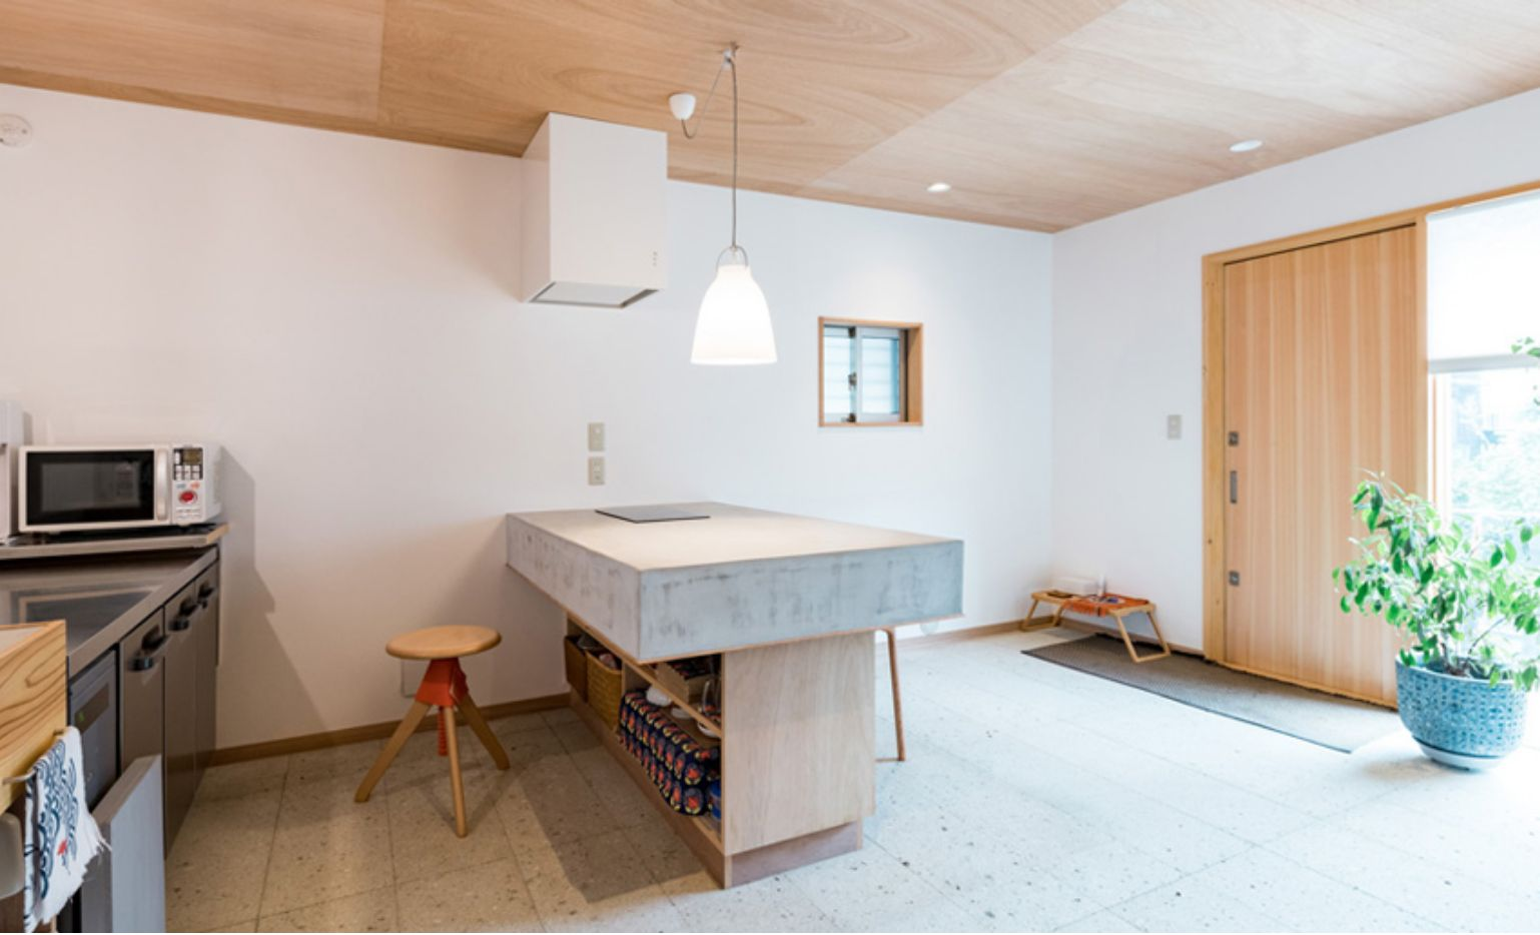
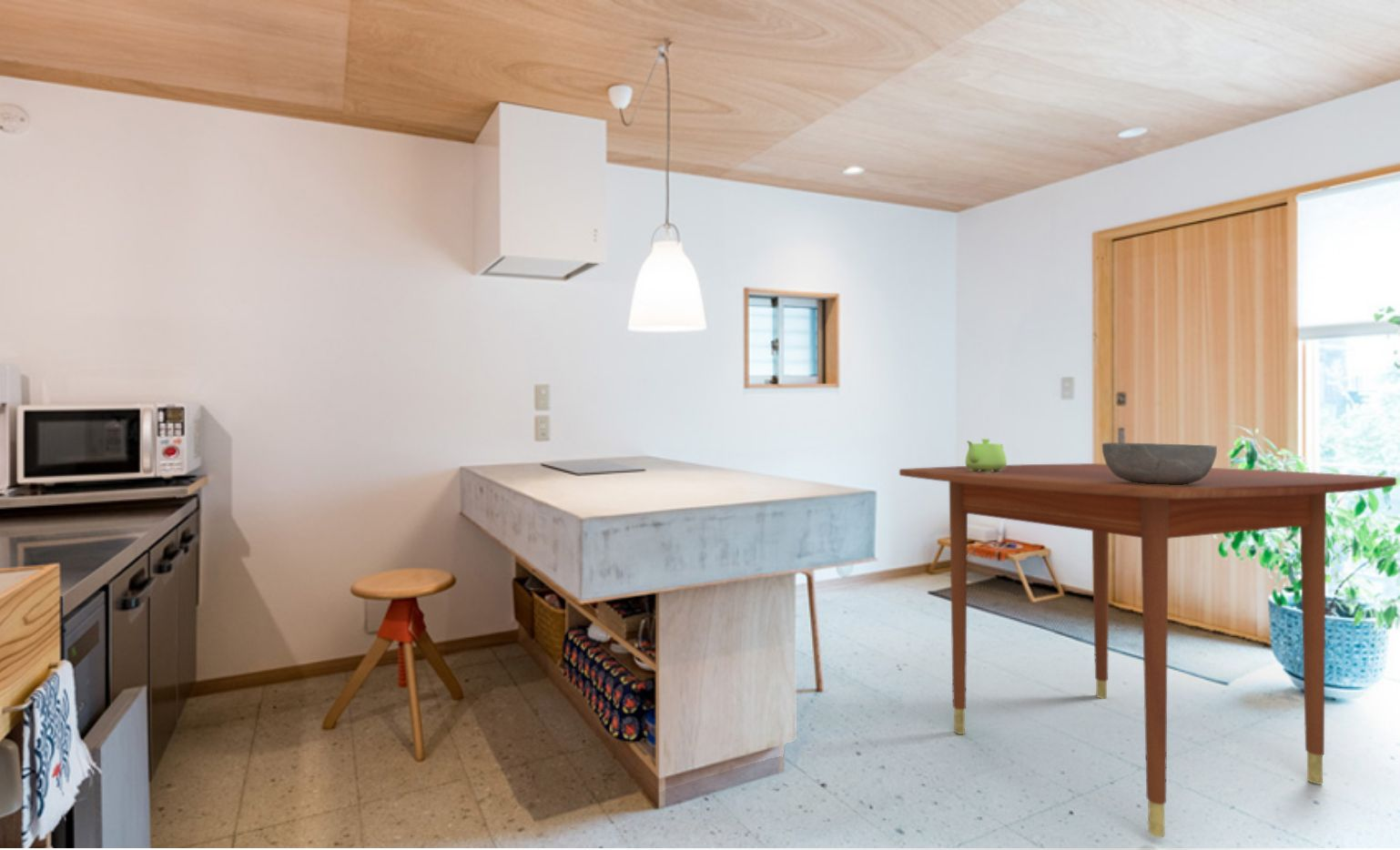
+ dining table [898,462,1397,838]
+ teapot [964,438,1008,472]
+ bowl [1101,441,1218,485]
